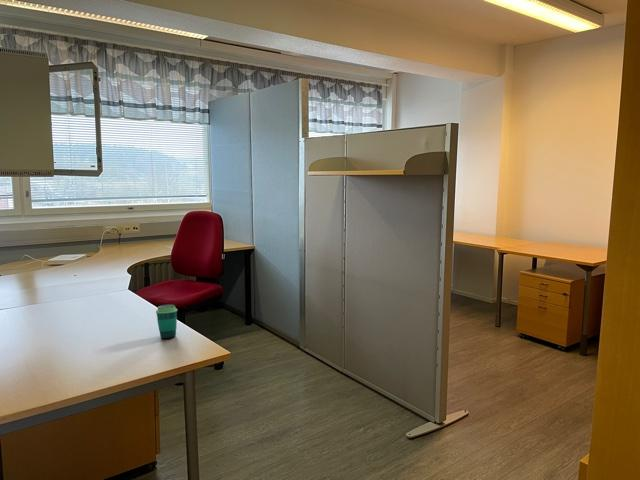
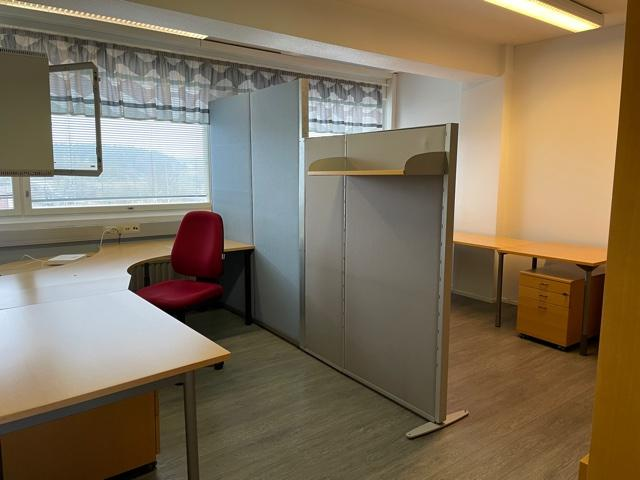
- cup [155,304,178,340]
